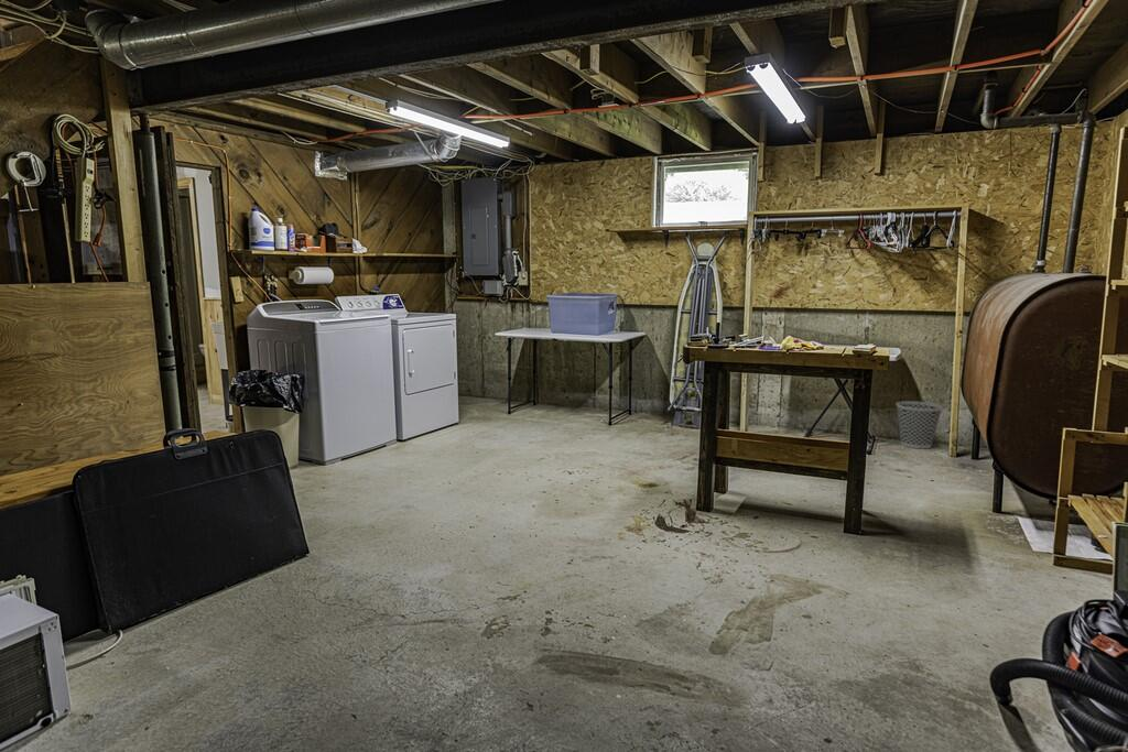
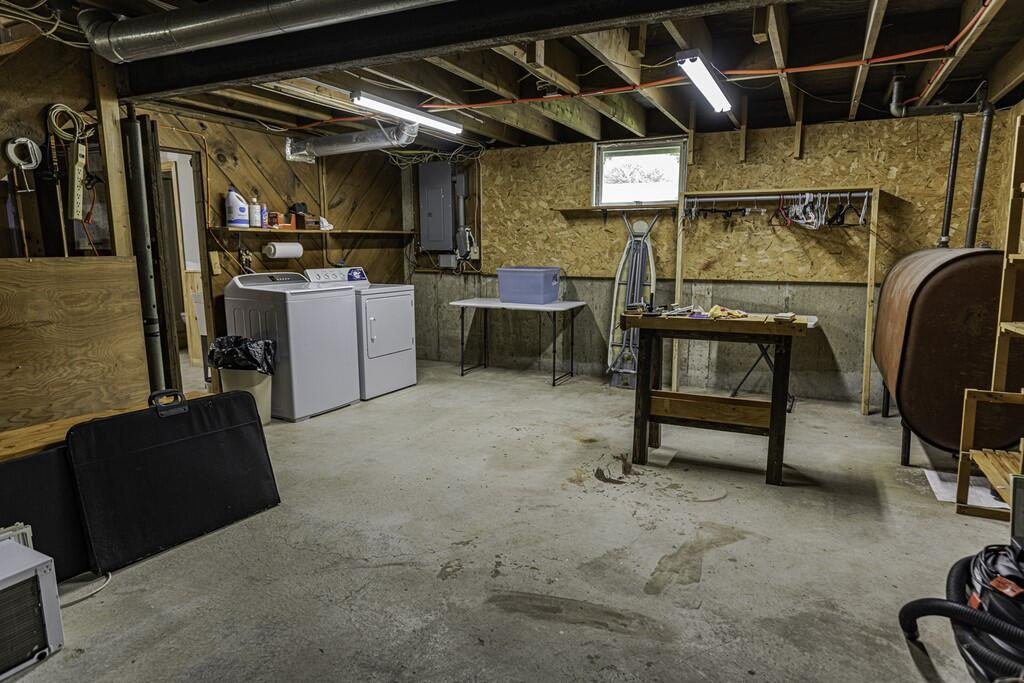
- wastebasket [894,400,944,449]
